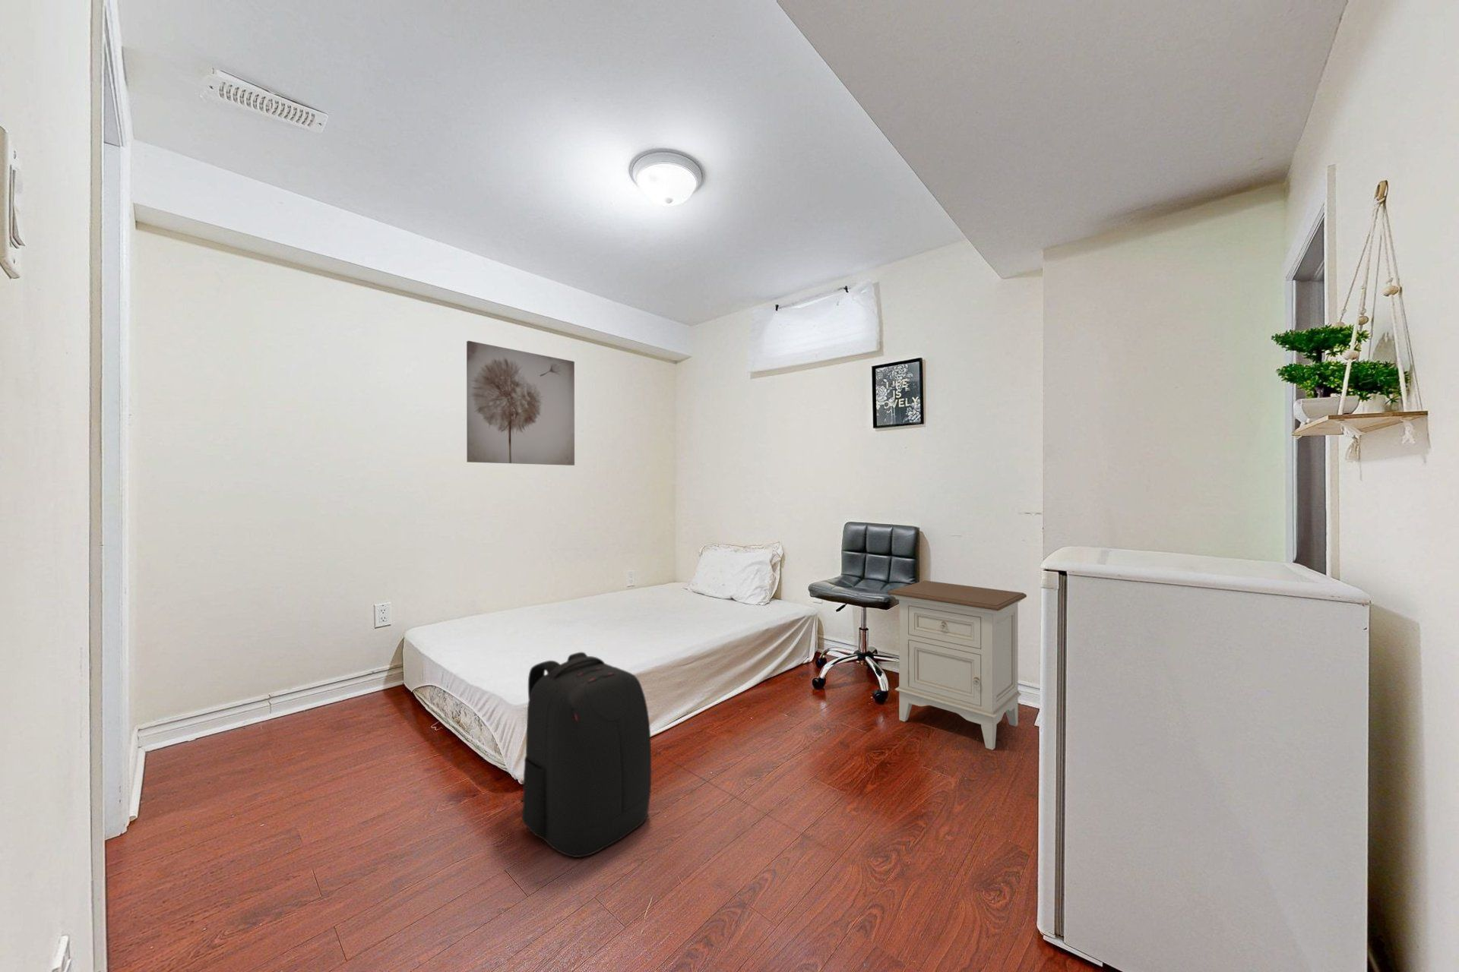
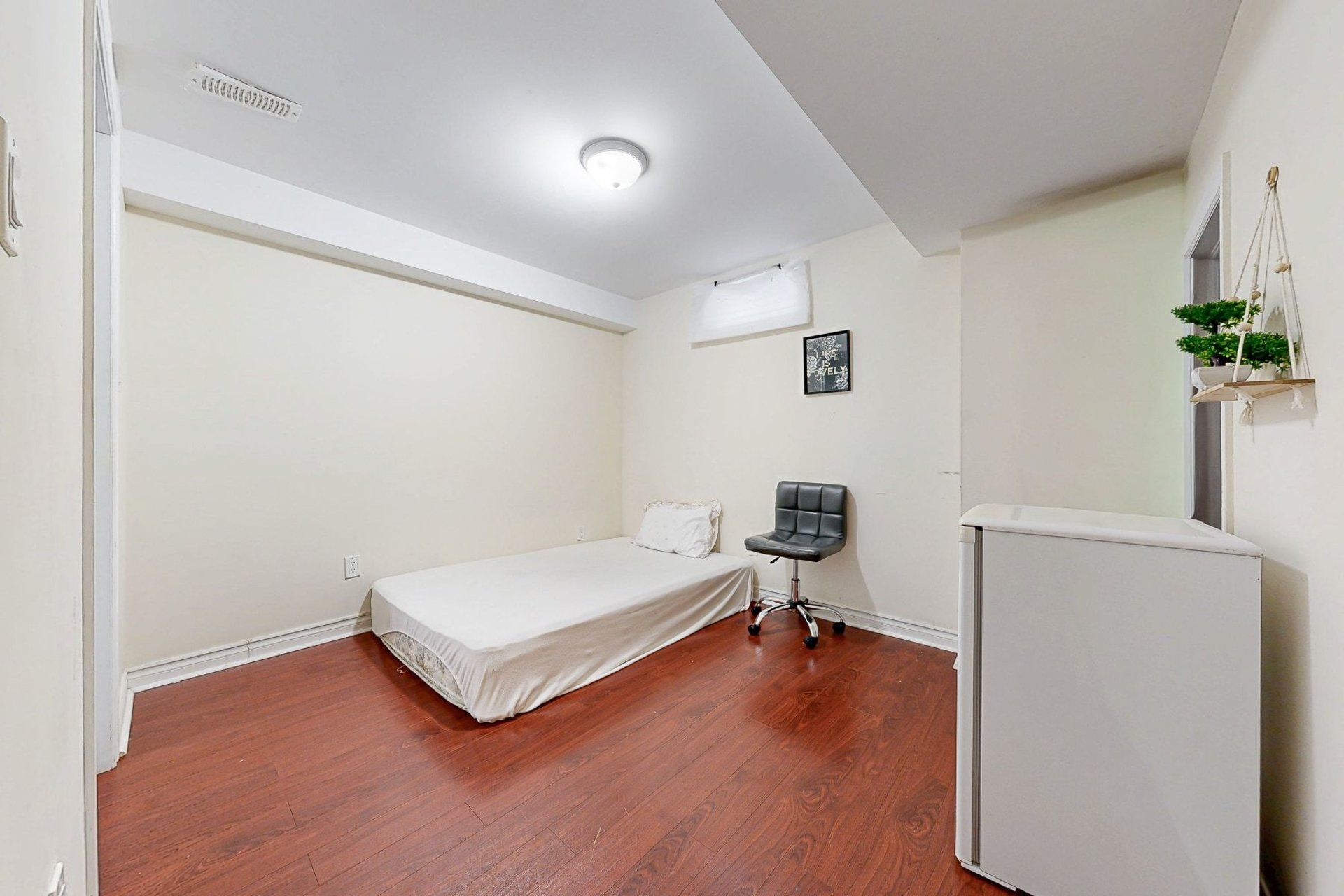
- nightstand [888,580,1027,751]
- backpack [520,652,652,858]
- wall art [466,341,575,466]
